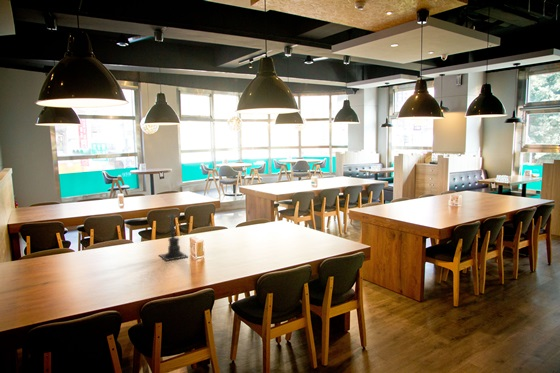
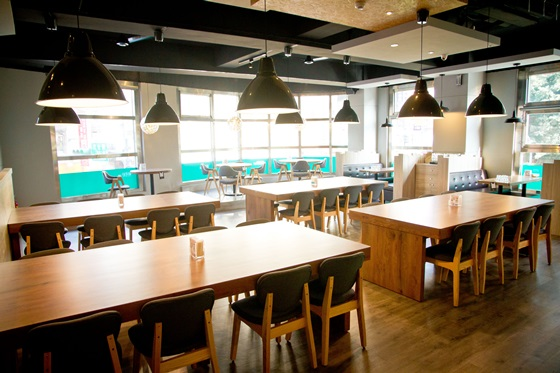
- candle holder [158,208,189,262]
